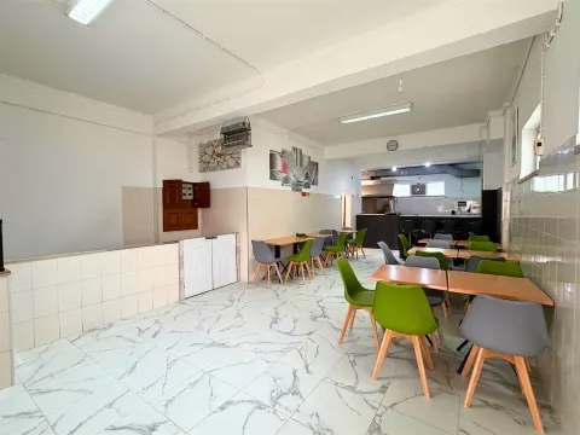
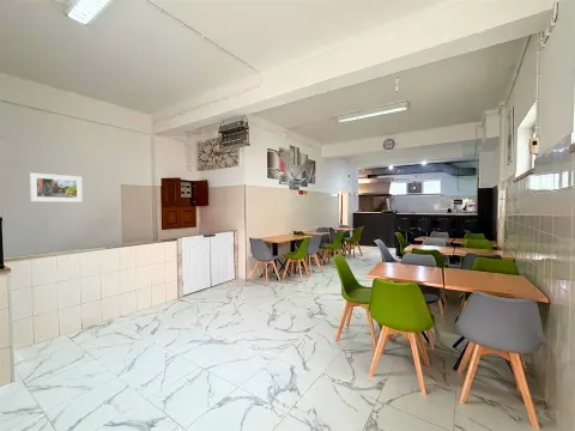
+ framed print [29,171,84,204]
